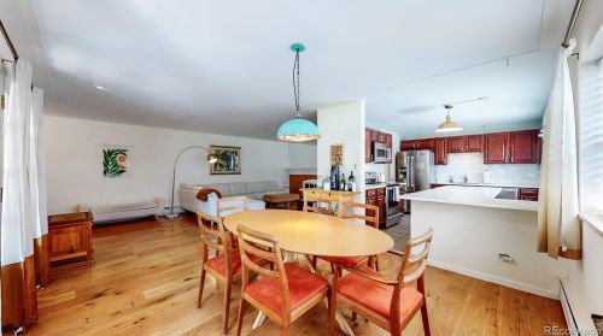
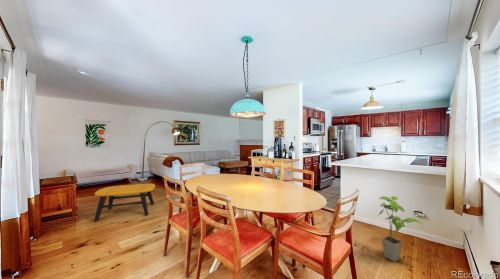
+ bench [93,183,156,223]
+ house plant [378,195,423,263]
